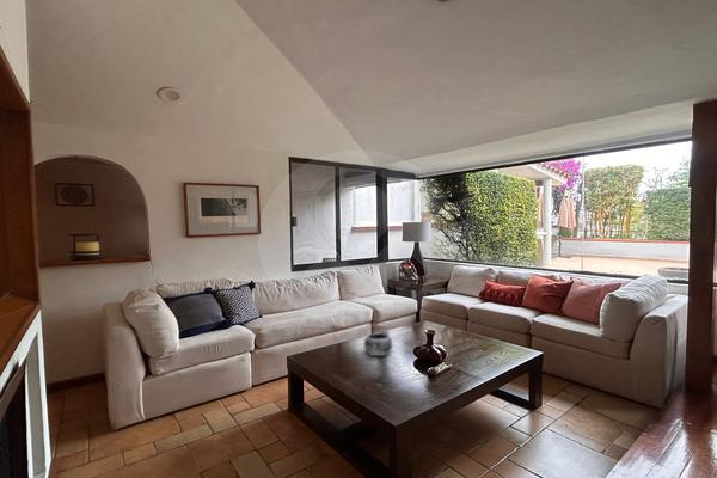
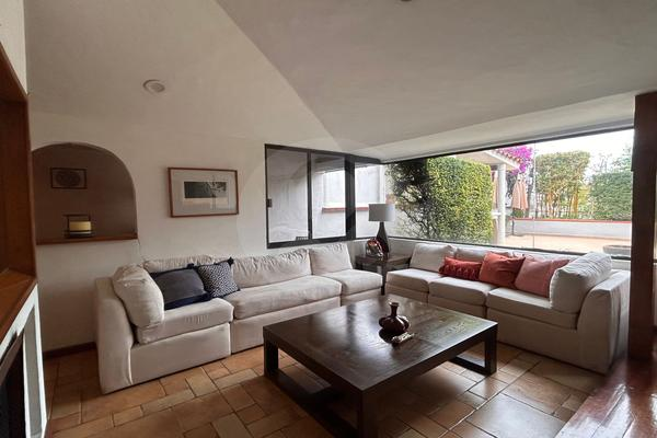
- decorative bowl [363,332,393,357]
